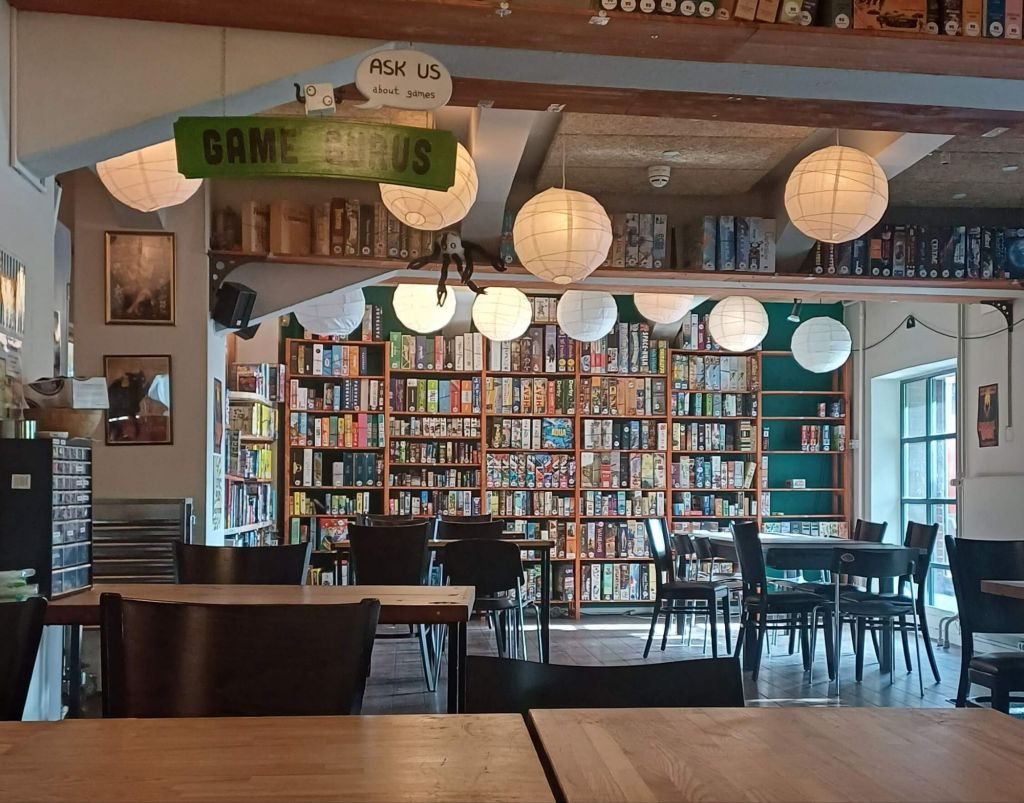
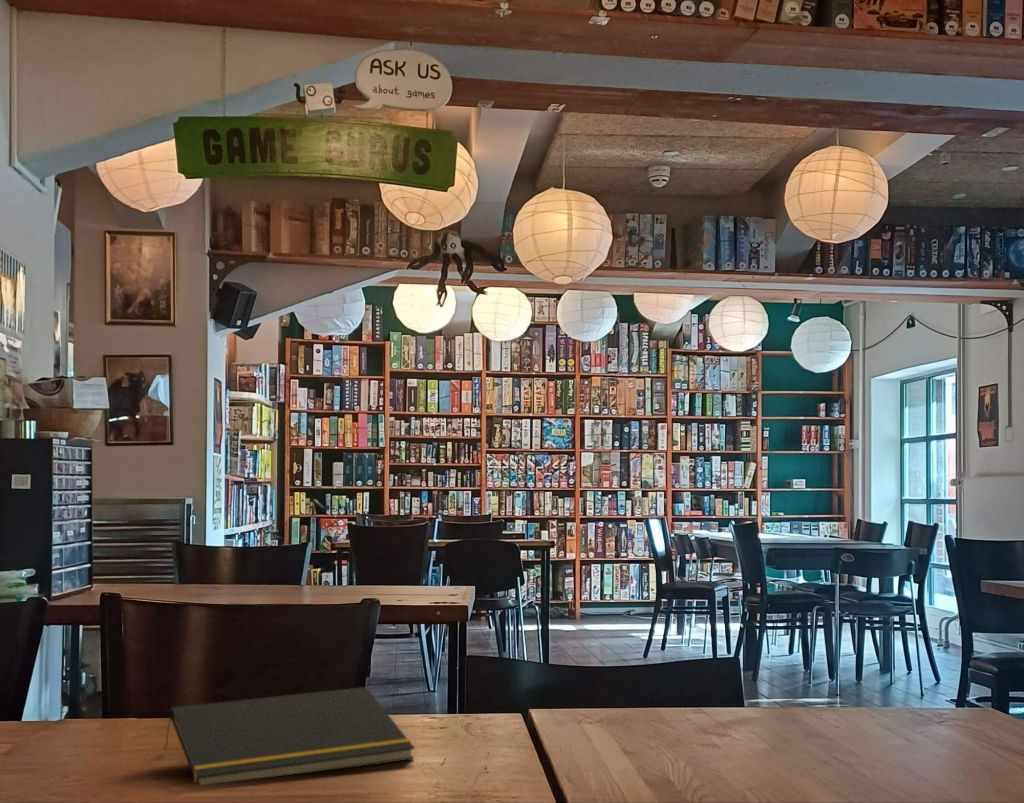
+ notepad [163,686,416,786]
